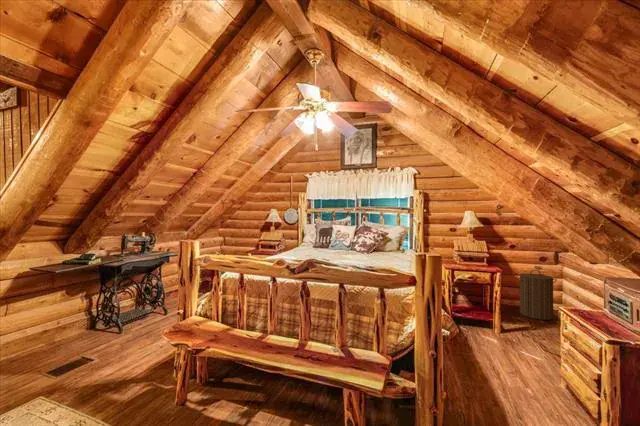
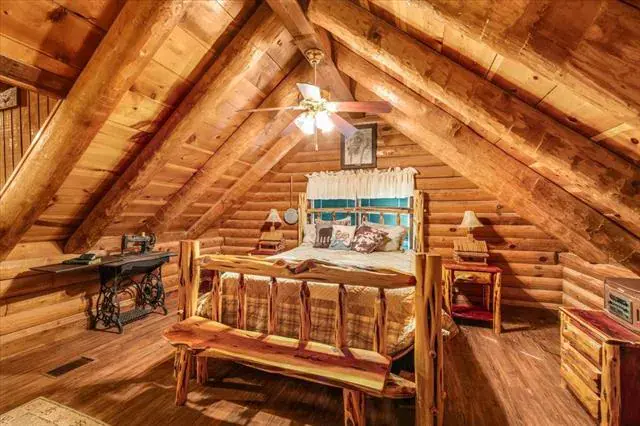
- laundry hamper [515,269,558,321]
